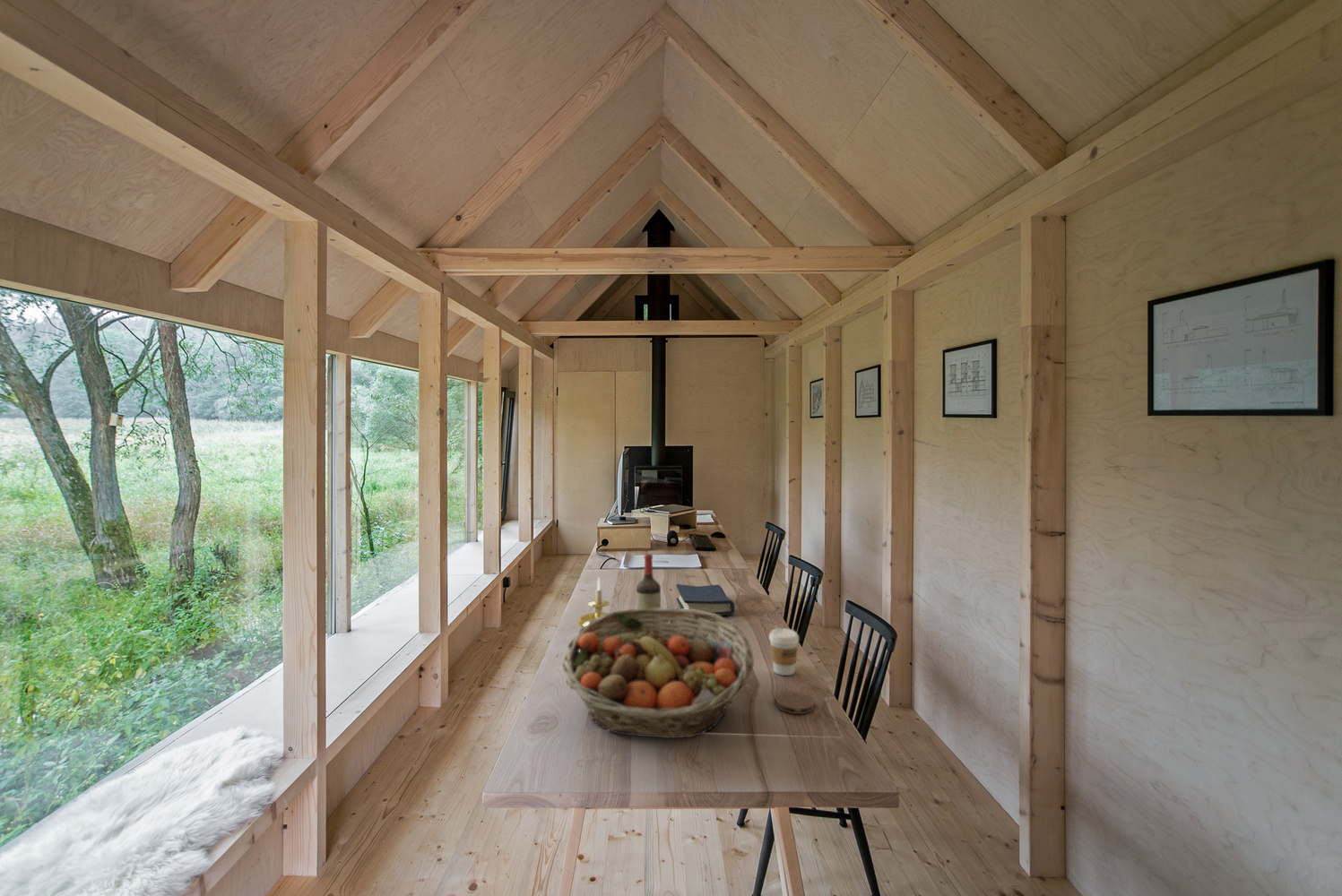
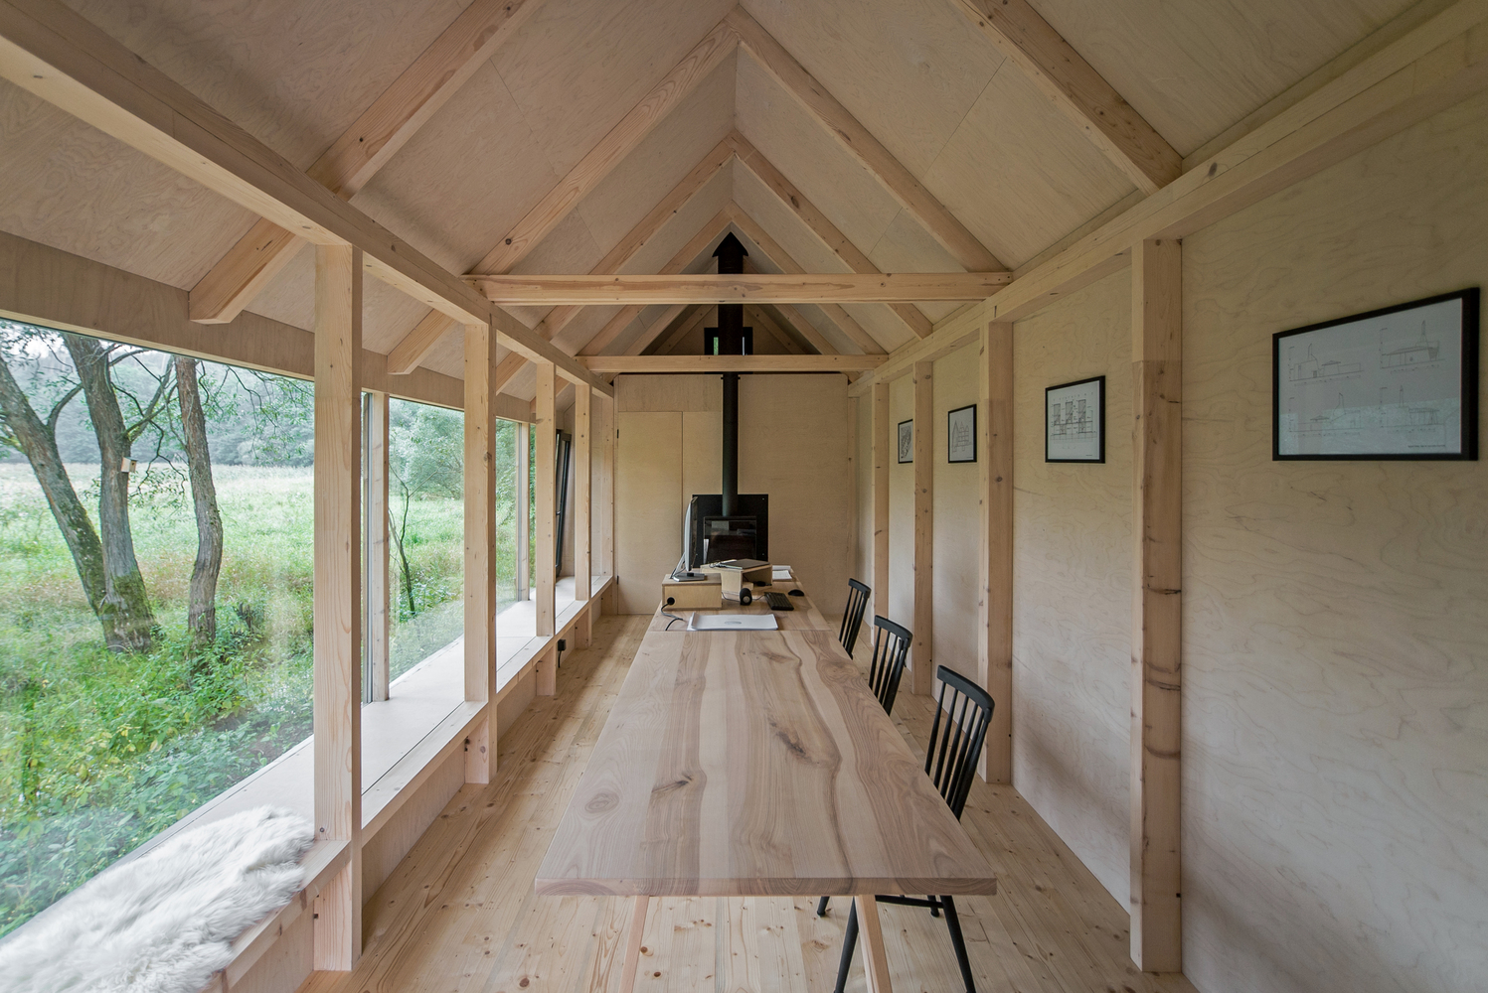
- coffee cup [768,627,800,676]
- coaster [775,691,815,715]
- hardback book [676,583,735,616]
- wine bottle [636,553,662,609]
- fruit basket [561,607,755,739]
- candle holder [578,576,610,627]
